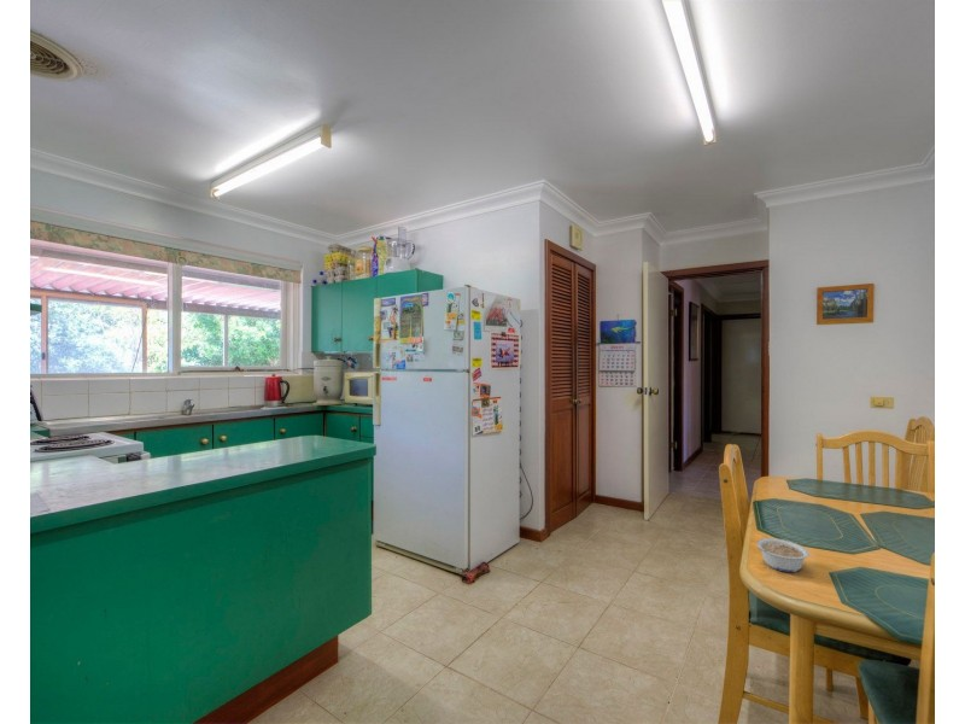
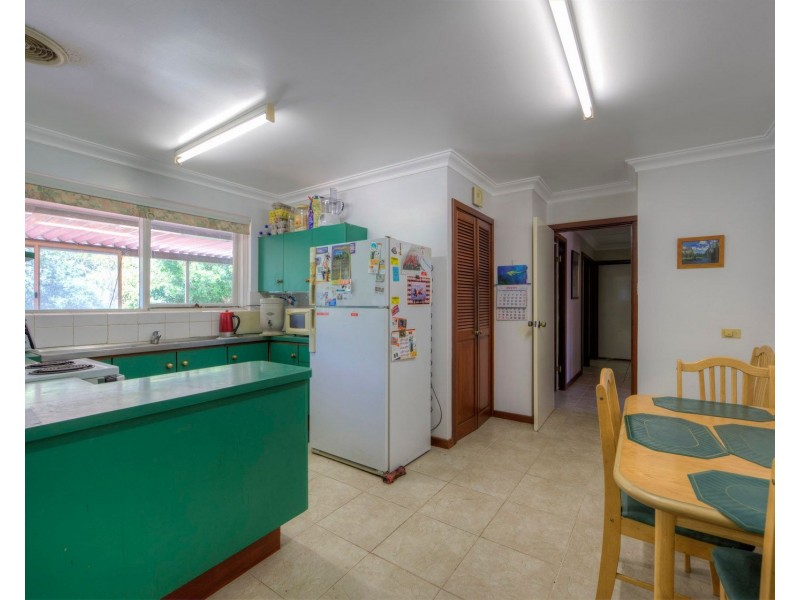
- legume [755,537,811,573]
